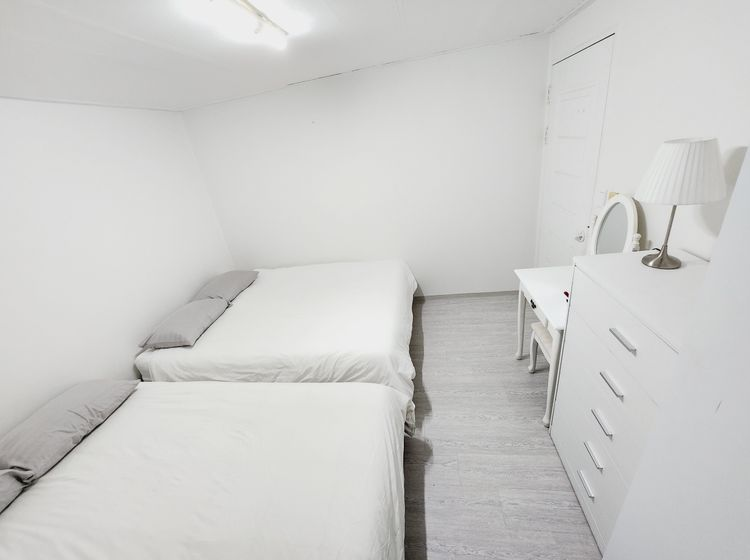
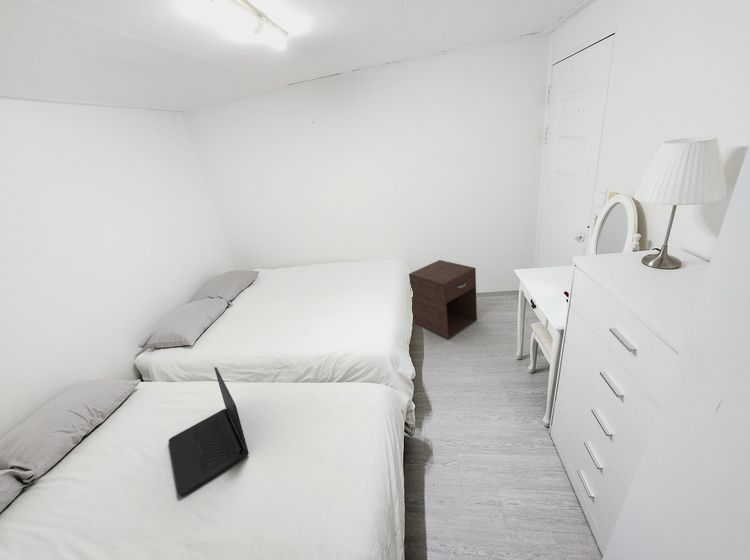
+ laptop [168,366,250,497]
+ nightstand [408,259,478,340]
